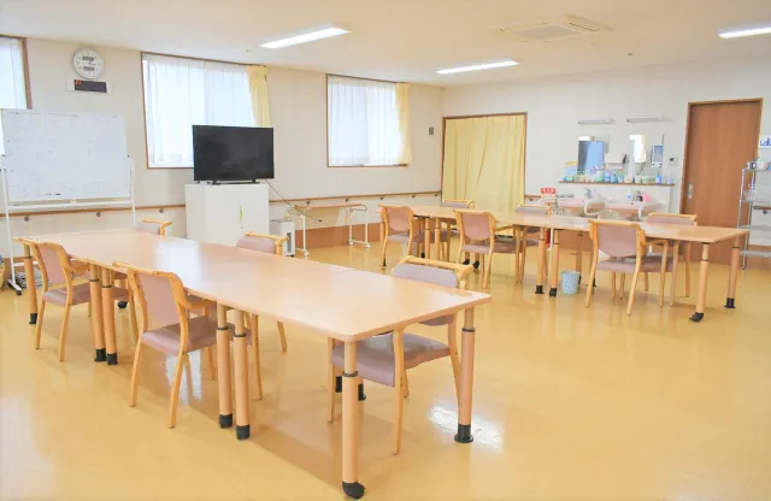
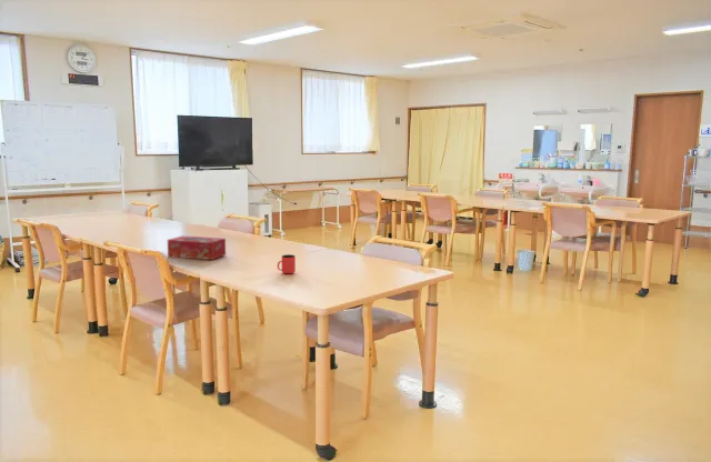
+ tissue box [167,234,227,261]
+ cup [277,253,297,274]
